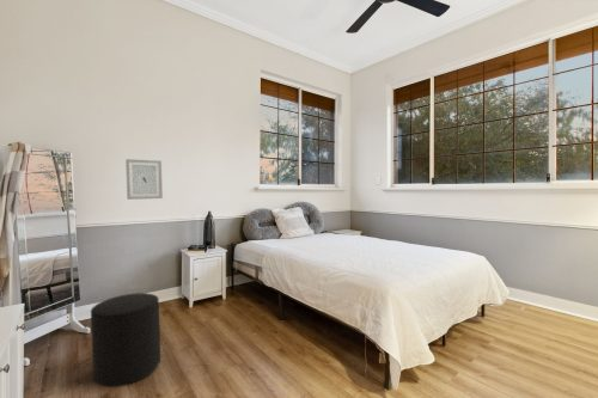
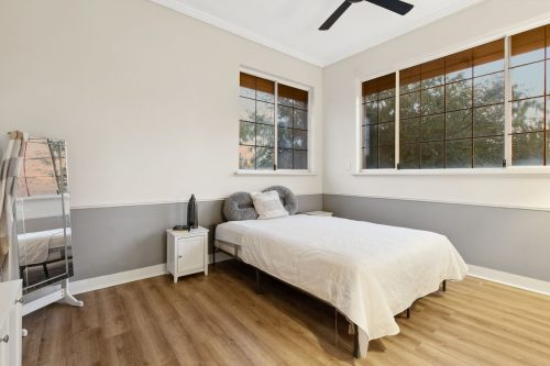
- wall art [124,158,164,201]
- stool [90,292,161,388]
